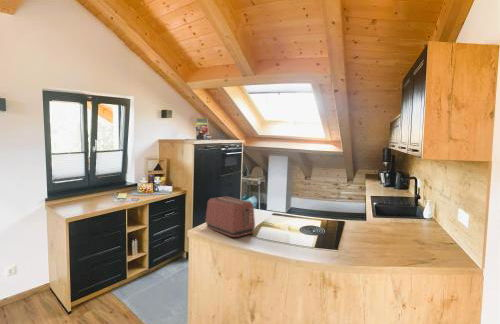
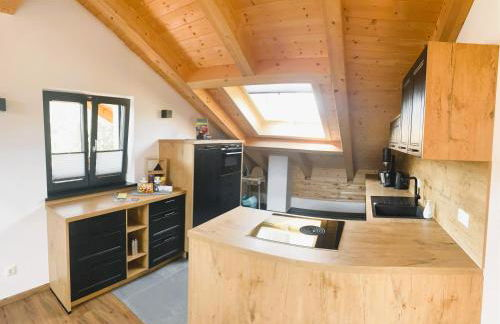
- toaster [205,195,256,238]
